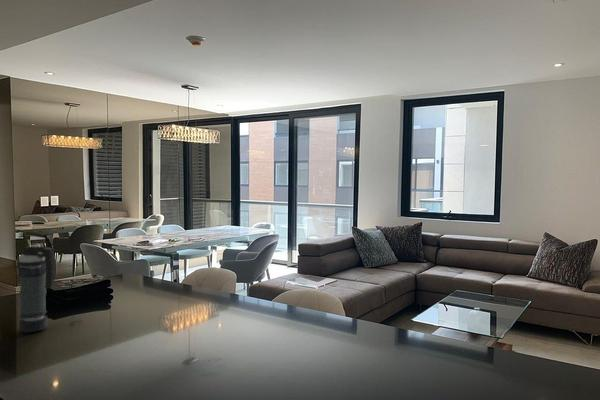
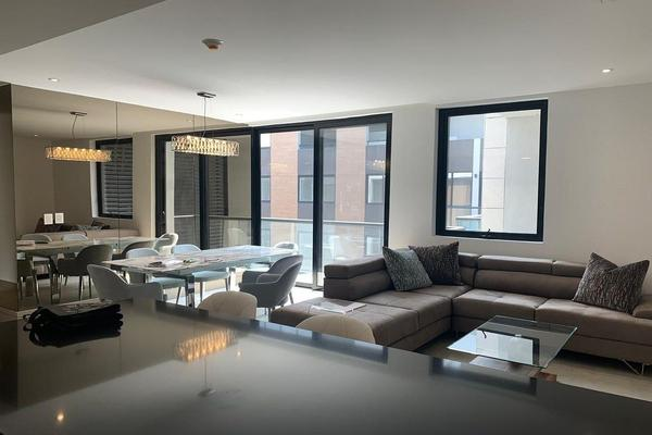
- smoke grenade [17,245,57,334]
